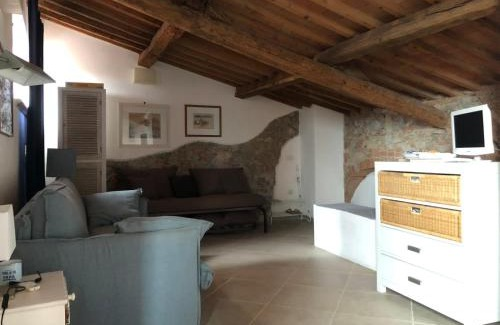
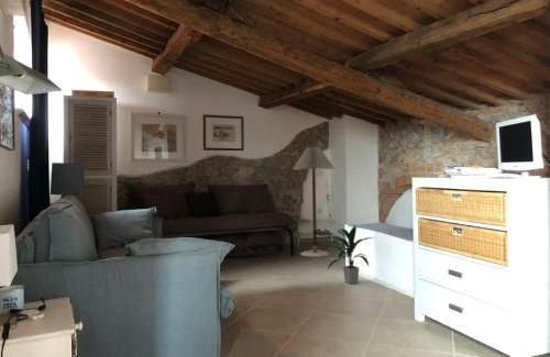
+ indoor plant [326,225,375,286]
+ floor lamp [292,146,337,258]
